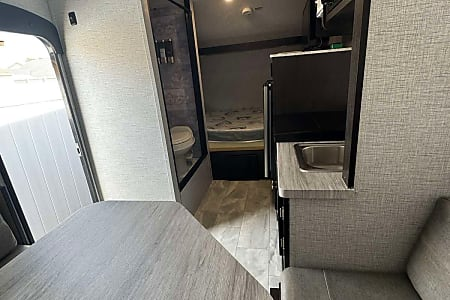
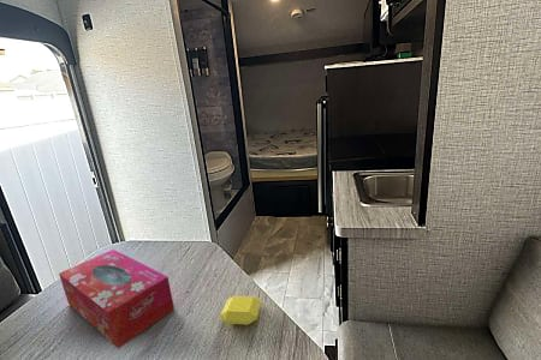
+ tissue box [58,248,176,349]
+ soap bar [220,294,262,326]
